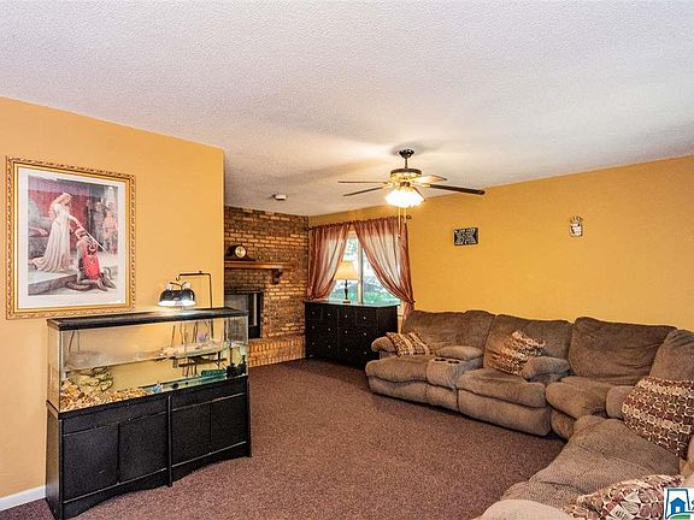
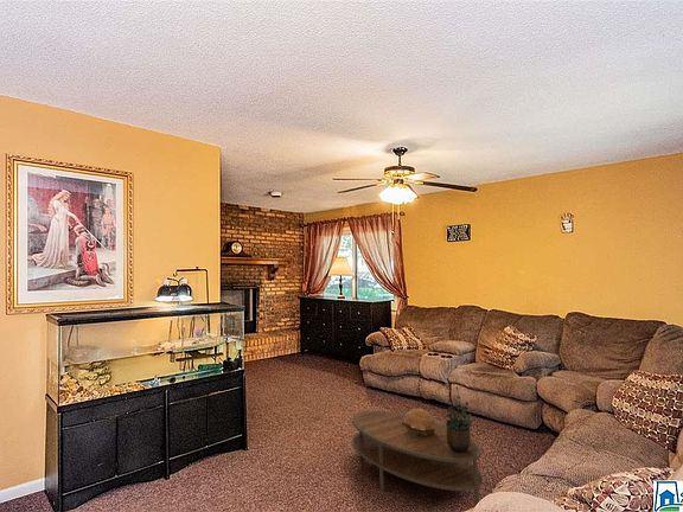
+ decorative bowl [402,408,436,437]
+ coffee table [351,410,484,506]
+ potted plant [441,386,474,453]
